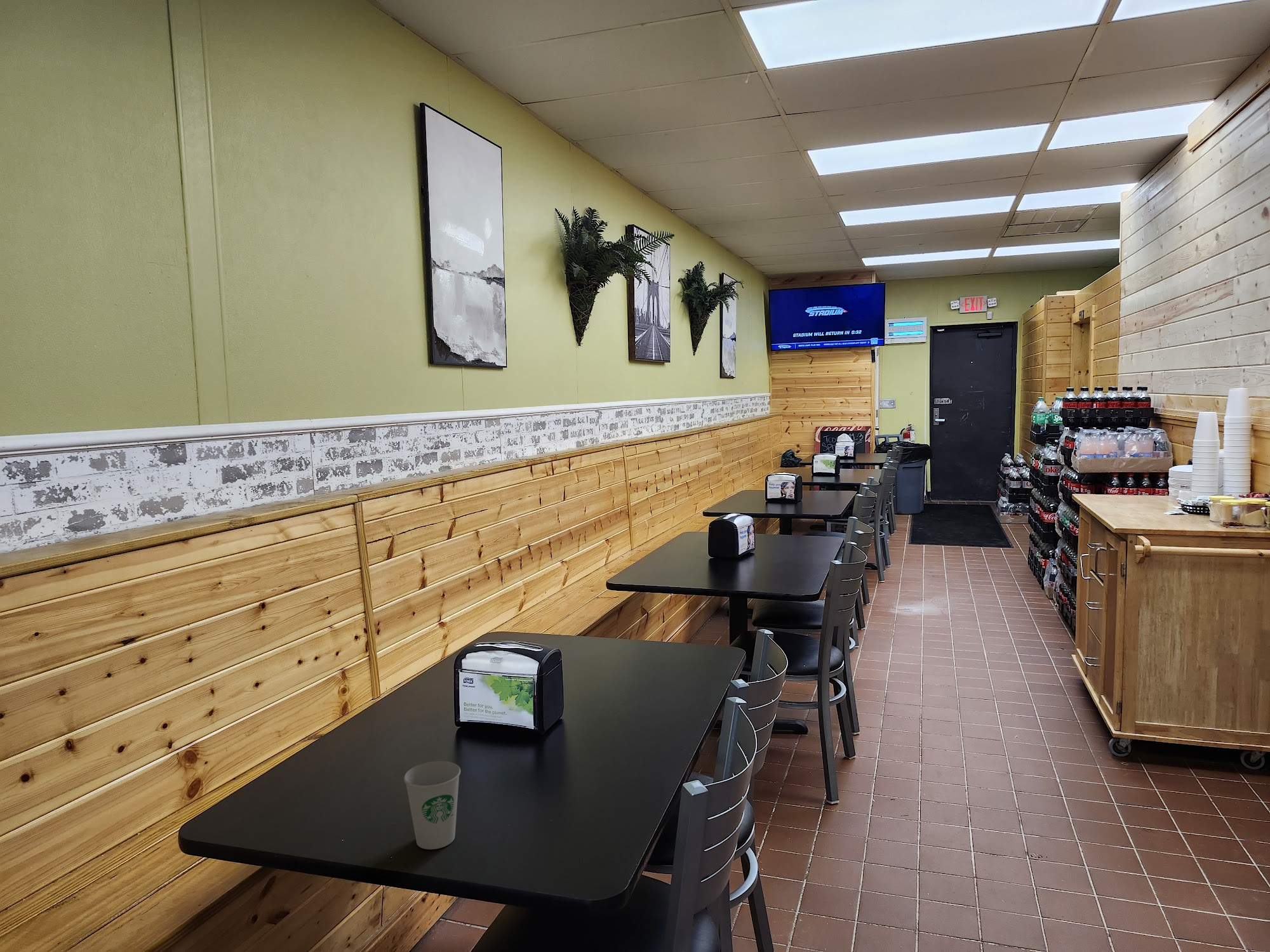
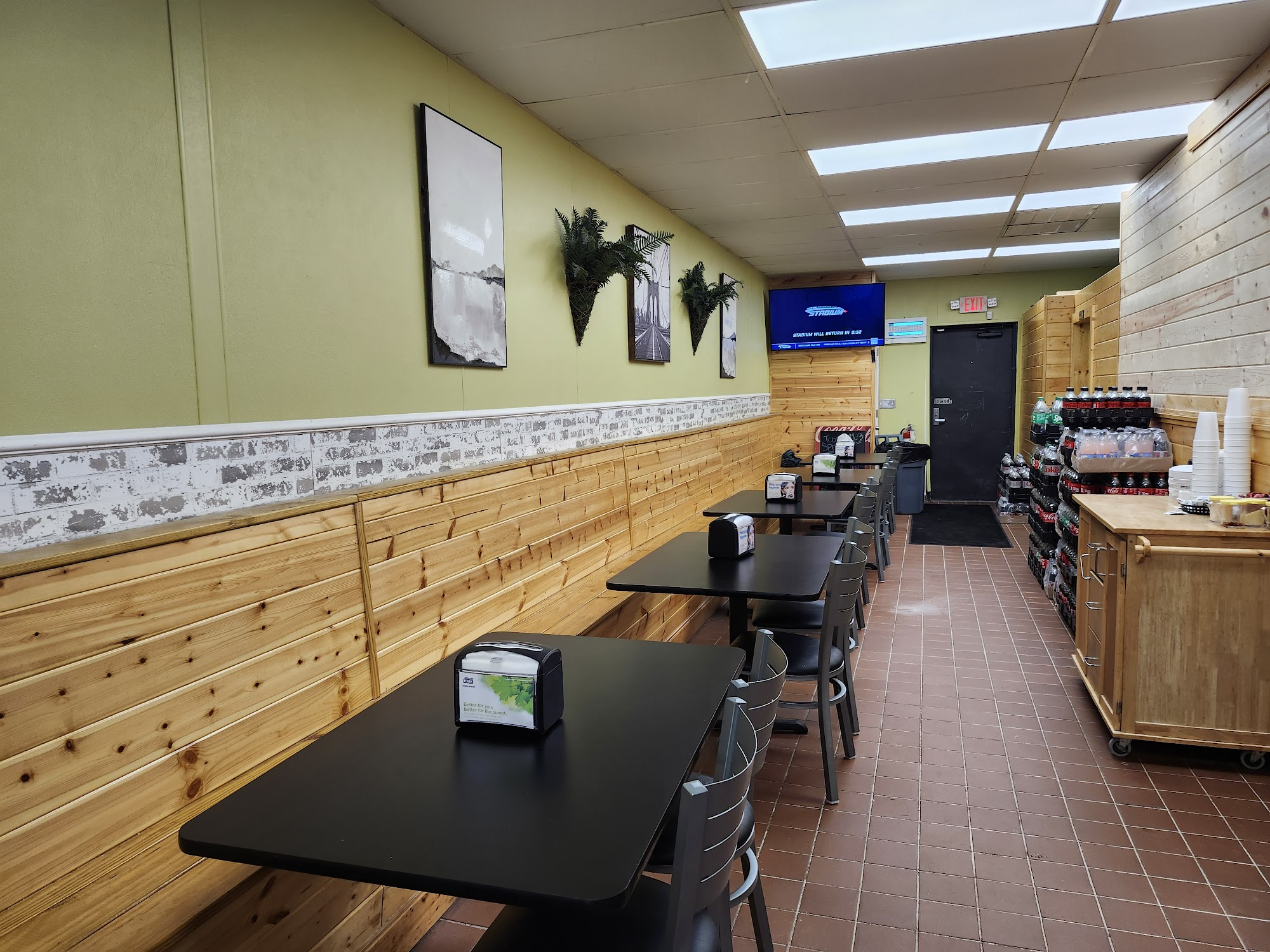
- paper cup [403,760,461,850]
